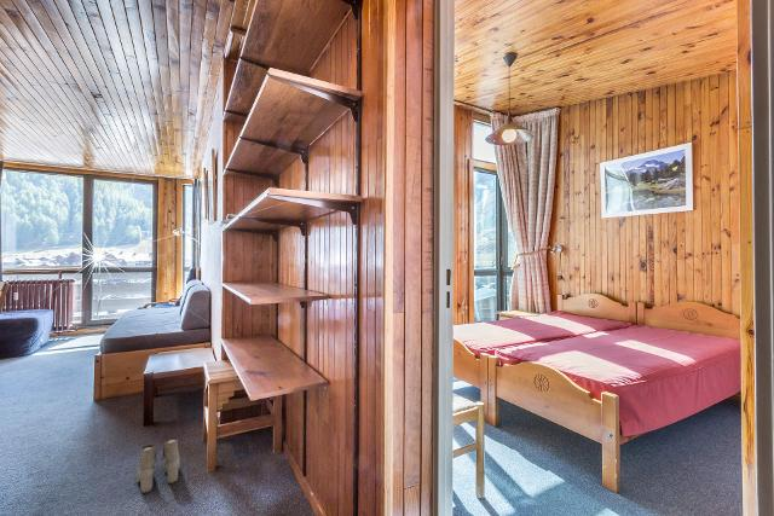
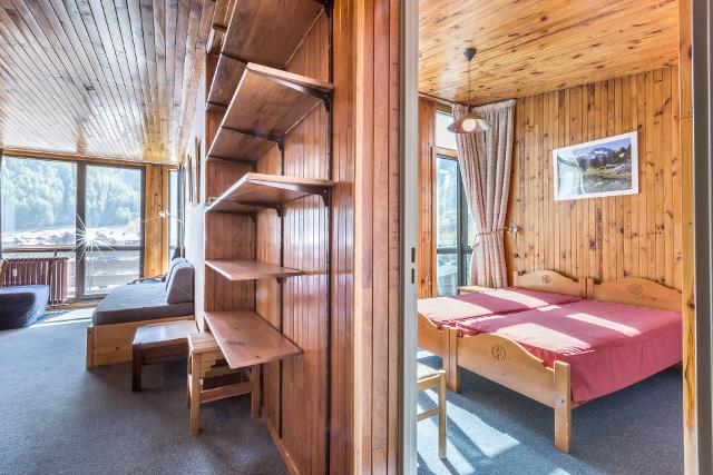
- boots [135,436,181,494]
